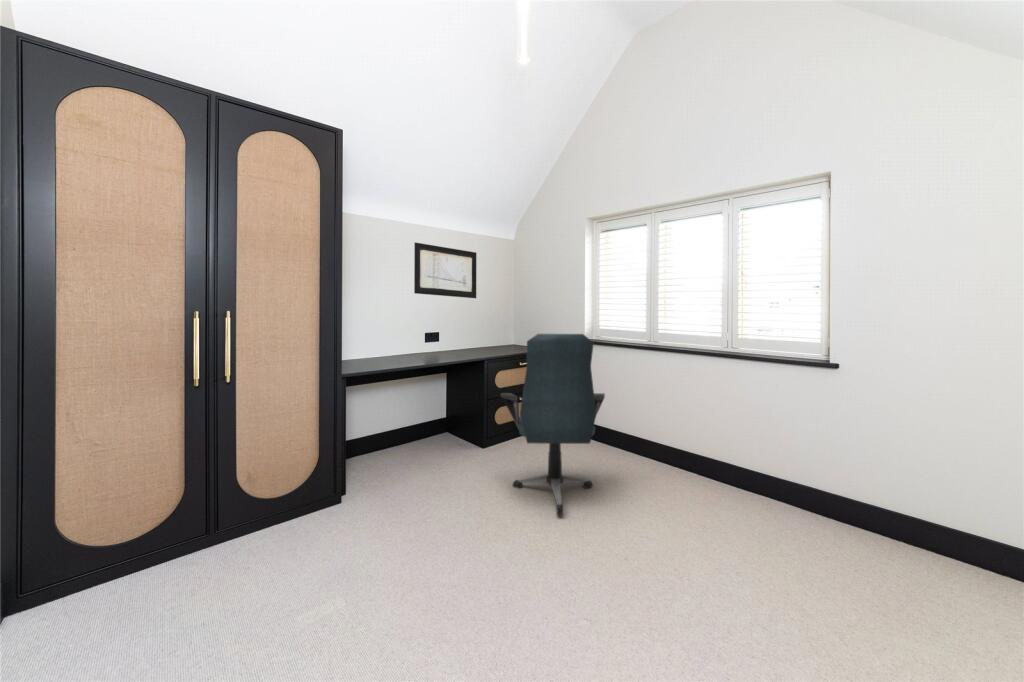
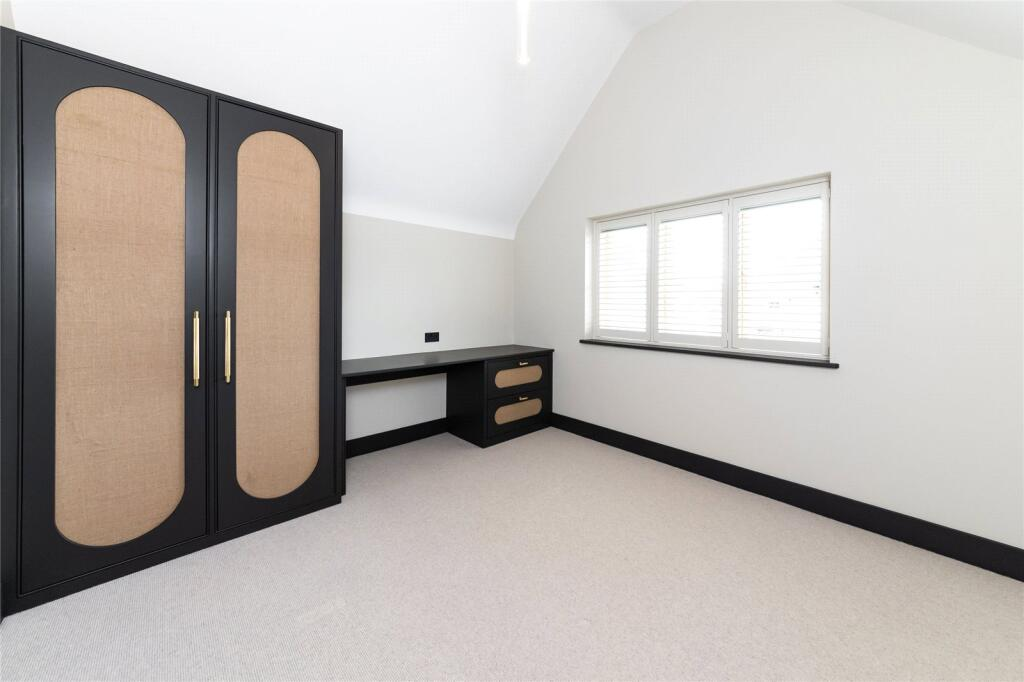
- wall art [413,242,477,299]
- office chair [500,333,606,516]
